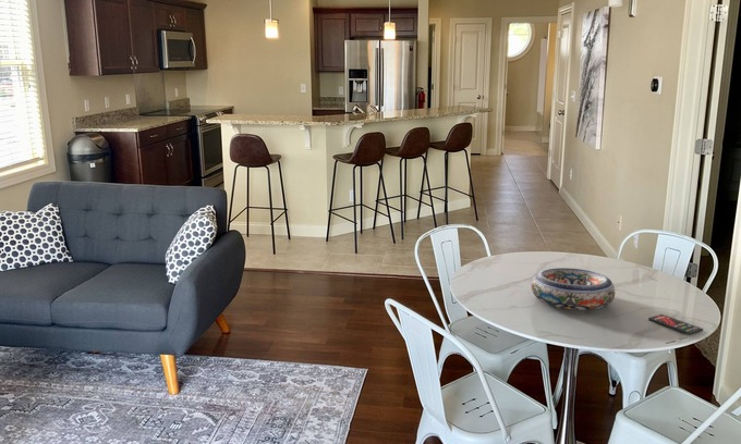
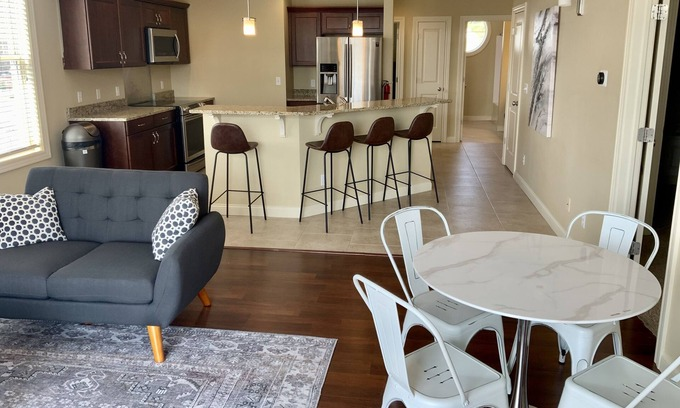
- smartphone [647,313,704,335]
- bowl [531,267,617,311]
